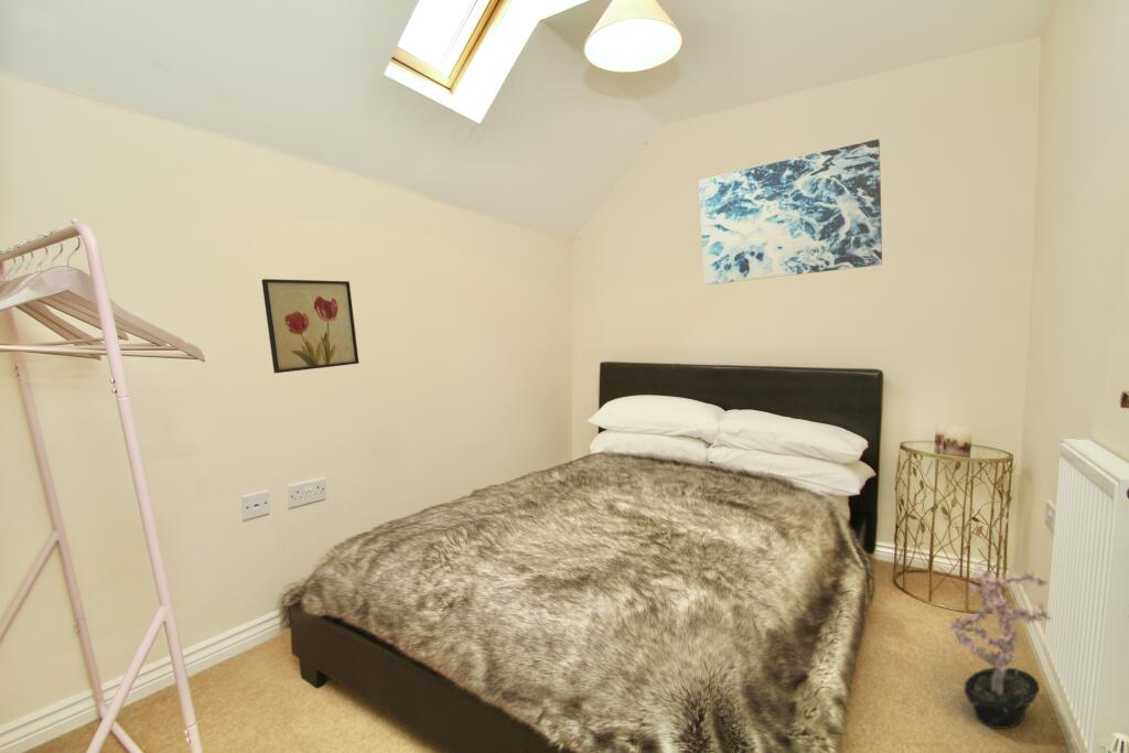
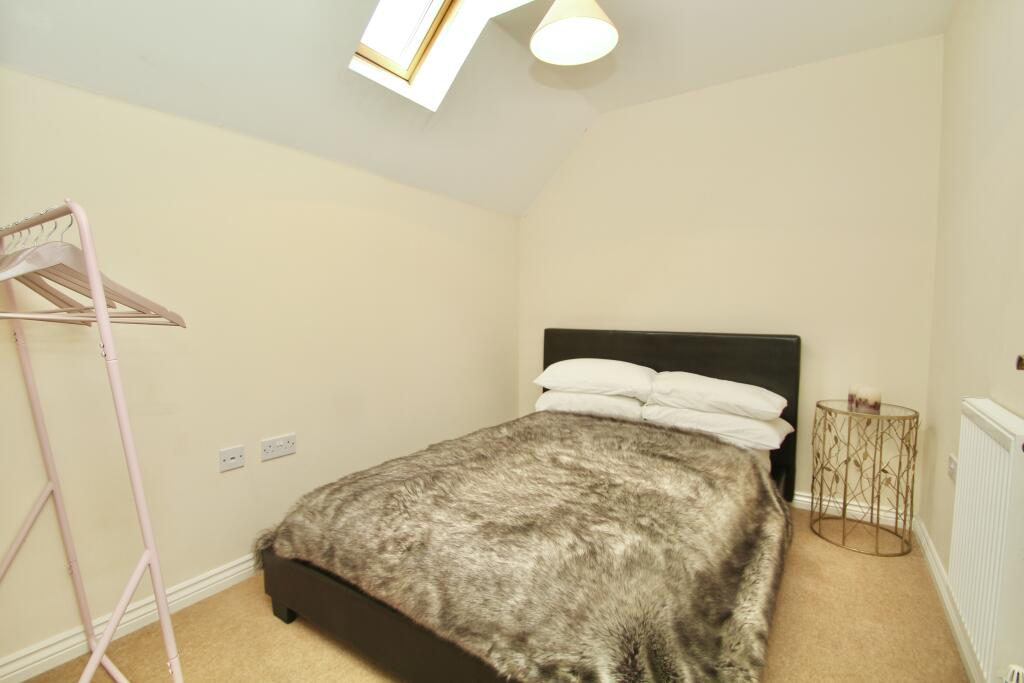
- wall art [698,138,883,286]
- wall art [261,278,359,374]
- potted plant [947,566,1052,730]
